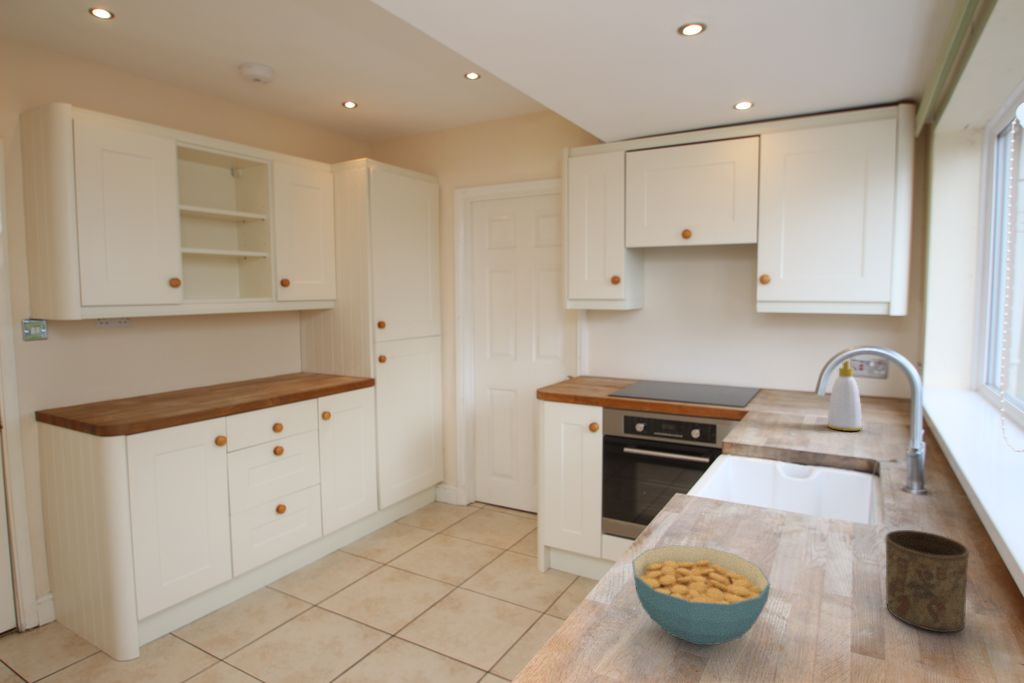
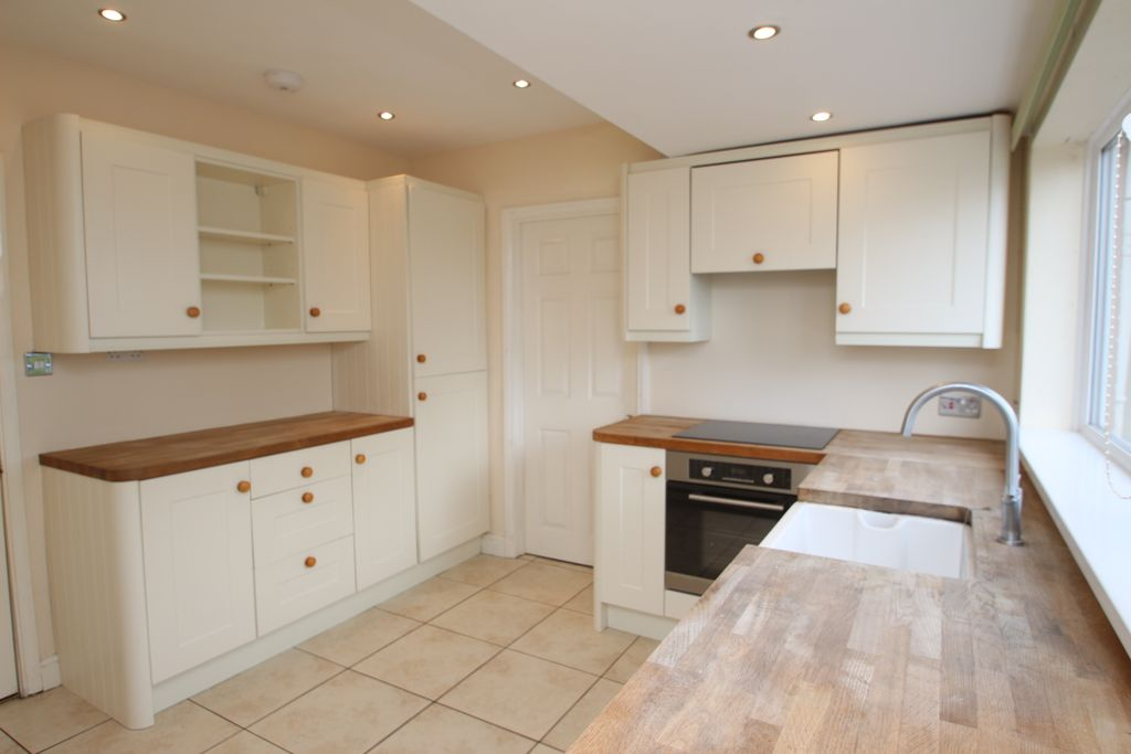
- cereal bowl [631,544,771,646]
- cup [884,529,970,633]
- soap bottle [826,357,863,432]
